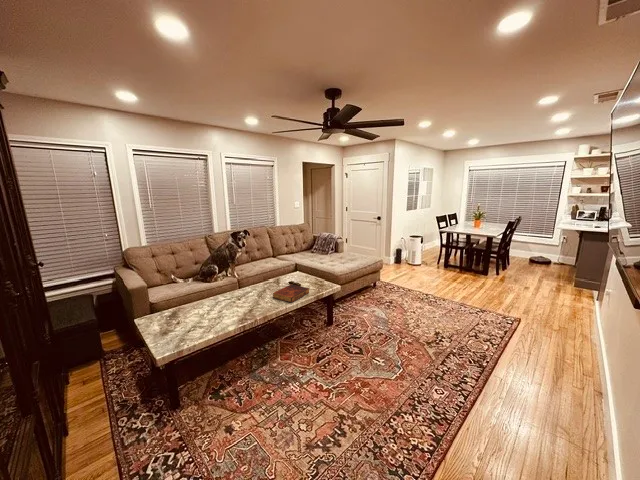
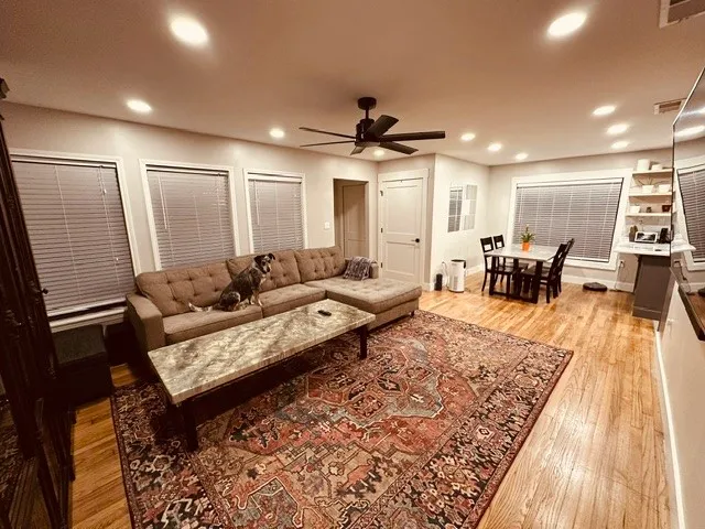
- book [272,283,310,304]
